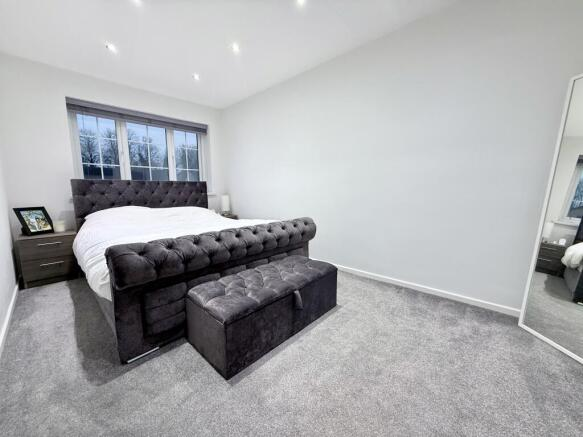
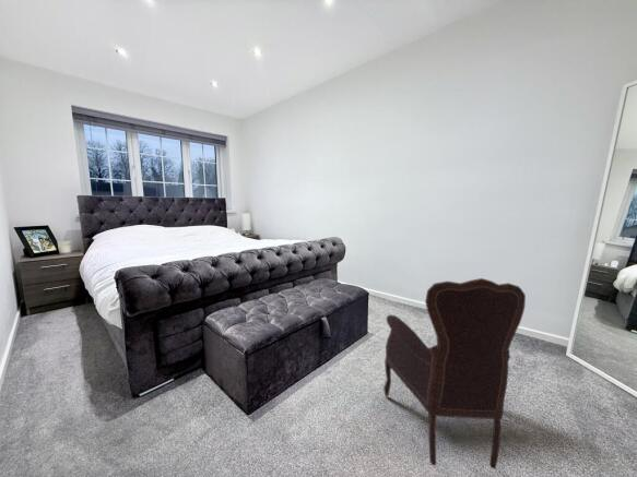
+ armchair [382,277,527,469]
